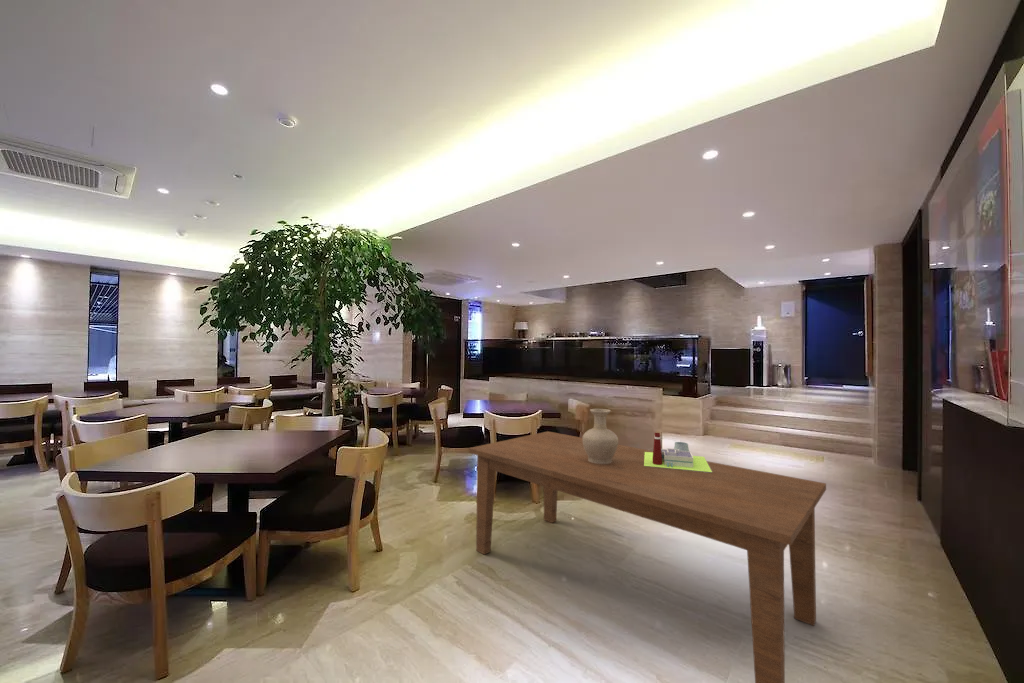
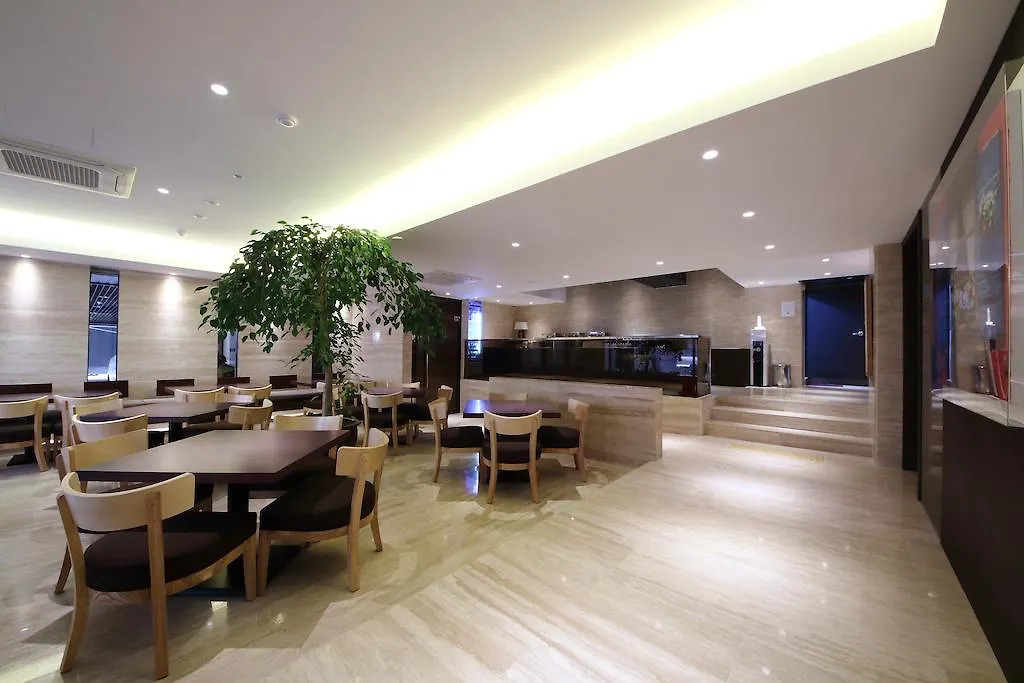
- architectural model [644,432,712,472]
- vase [582,408,619,464]
- dining table [468,430,827,683]
